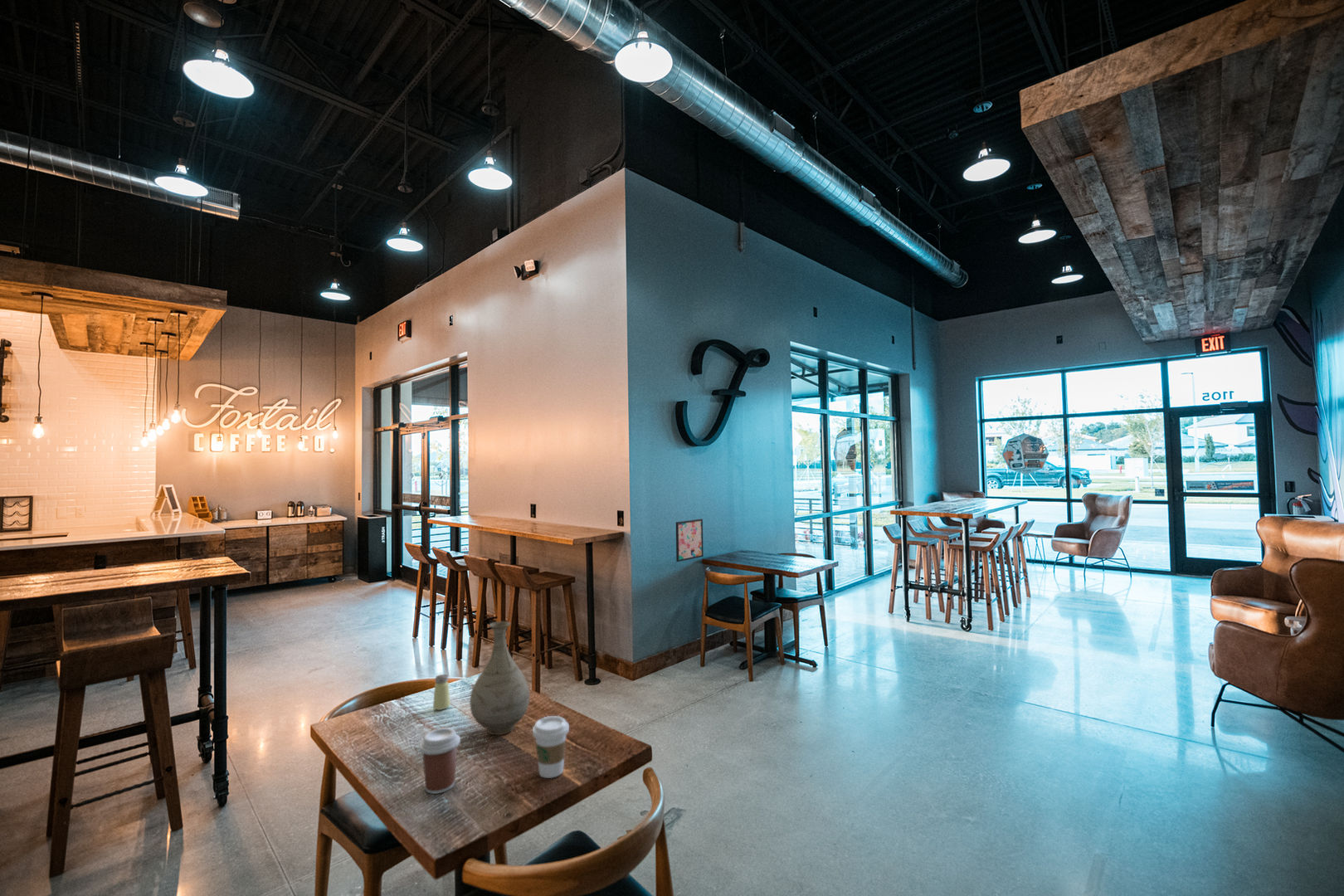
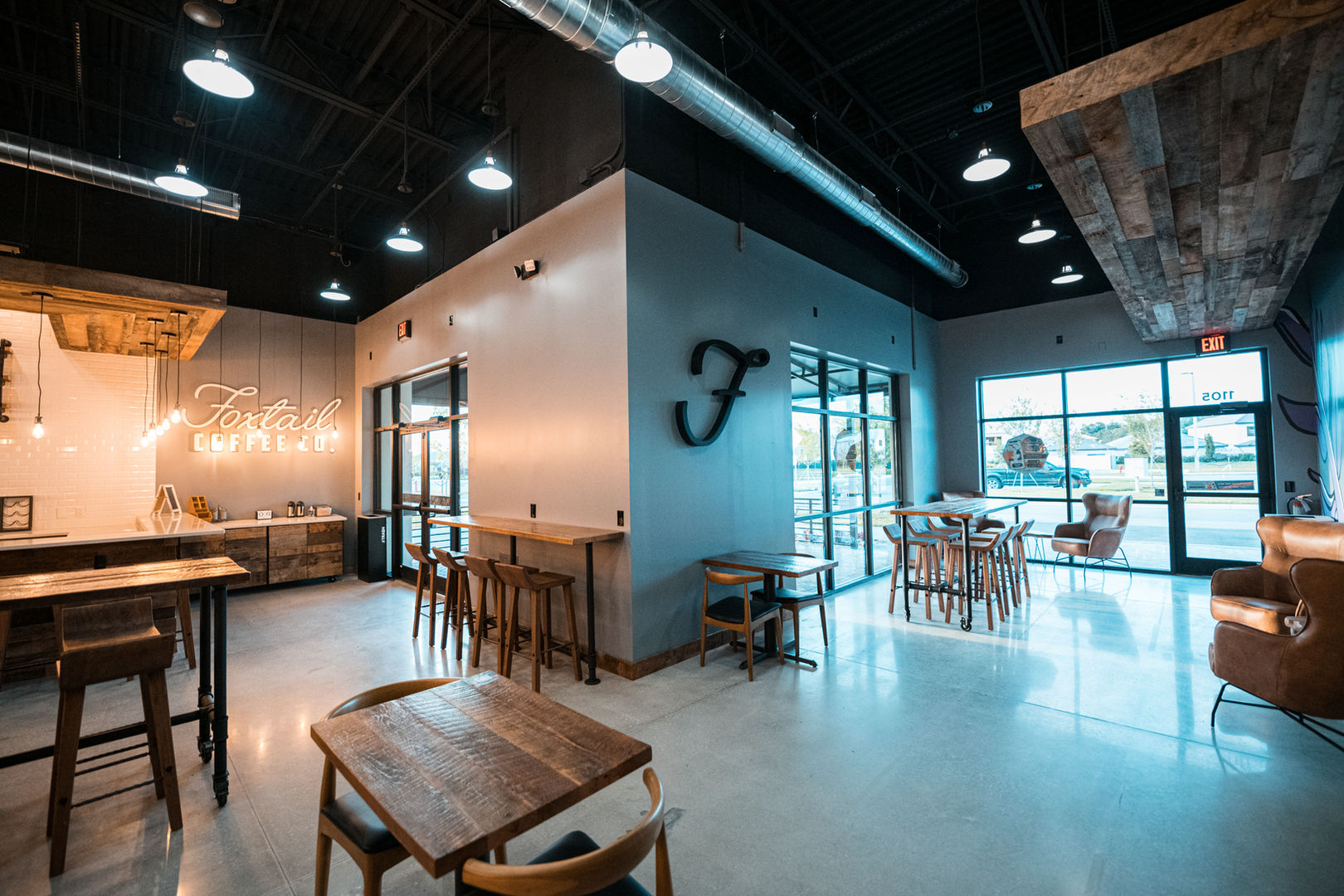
- vase [469,621,530,736]
- coffee cup [532,715,570,779]
- saltshaker [432,674,451,711]
- wall art [675,518,704,562]
- coffee cup [418,727,461,795]
